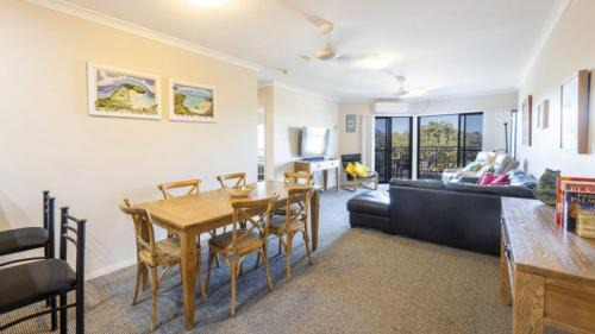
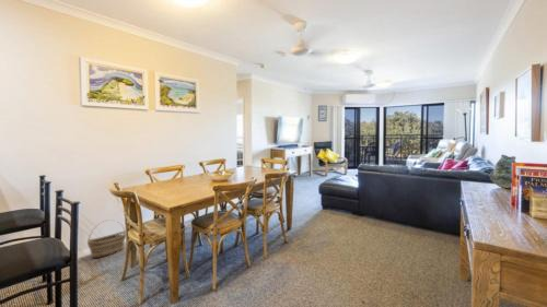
+ basket [86,219,127,259]
